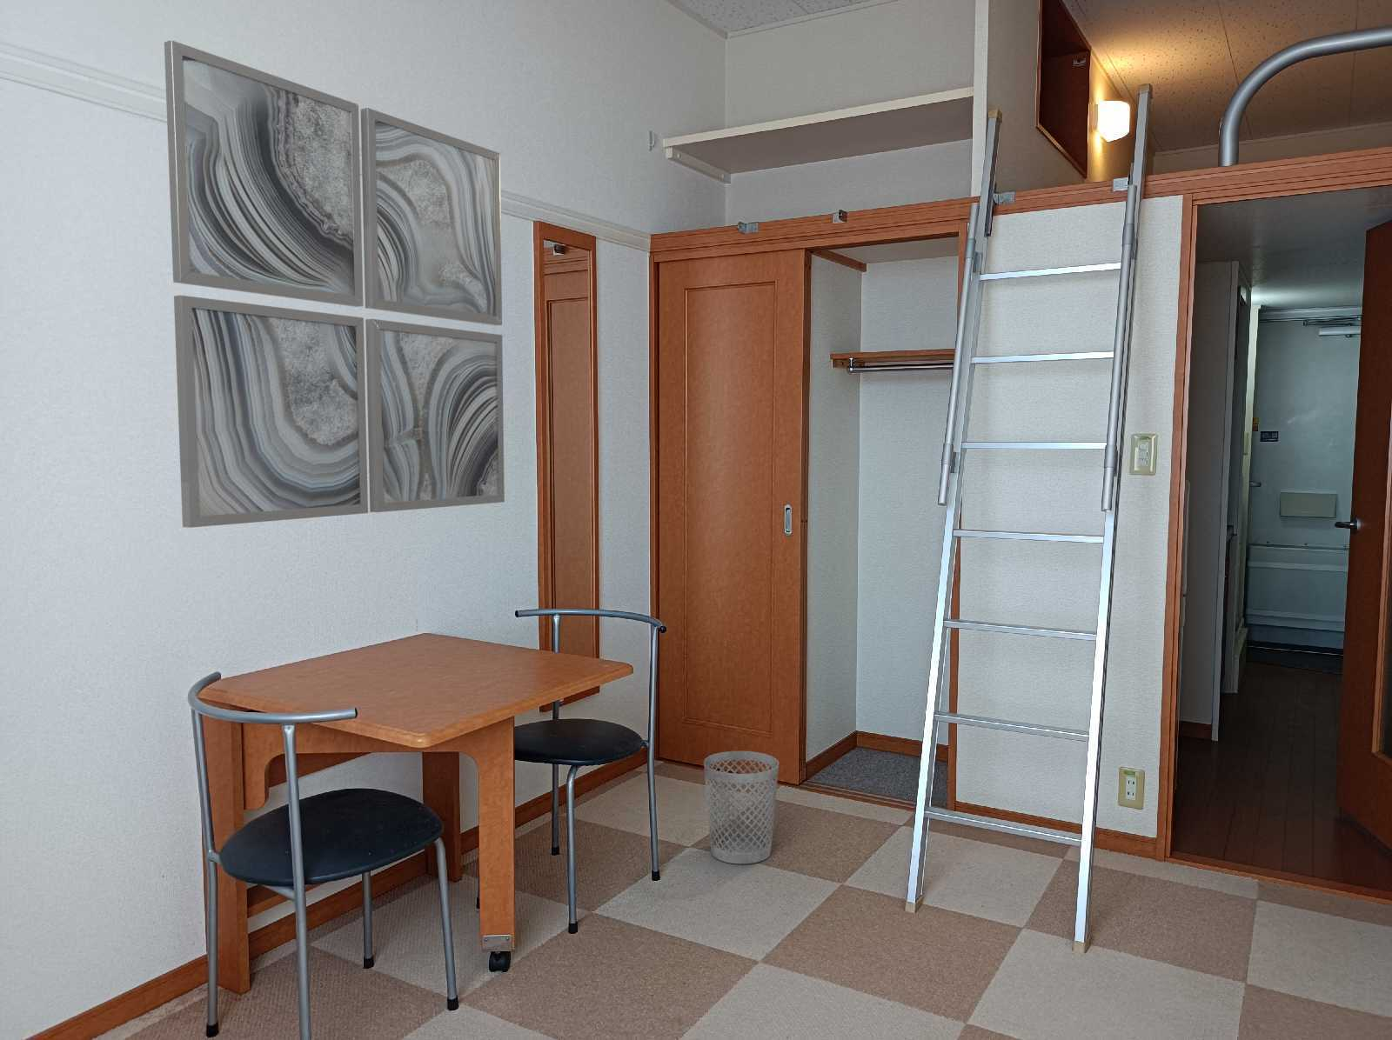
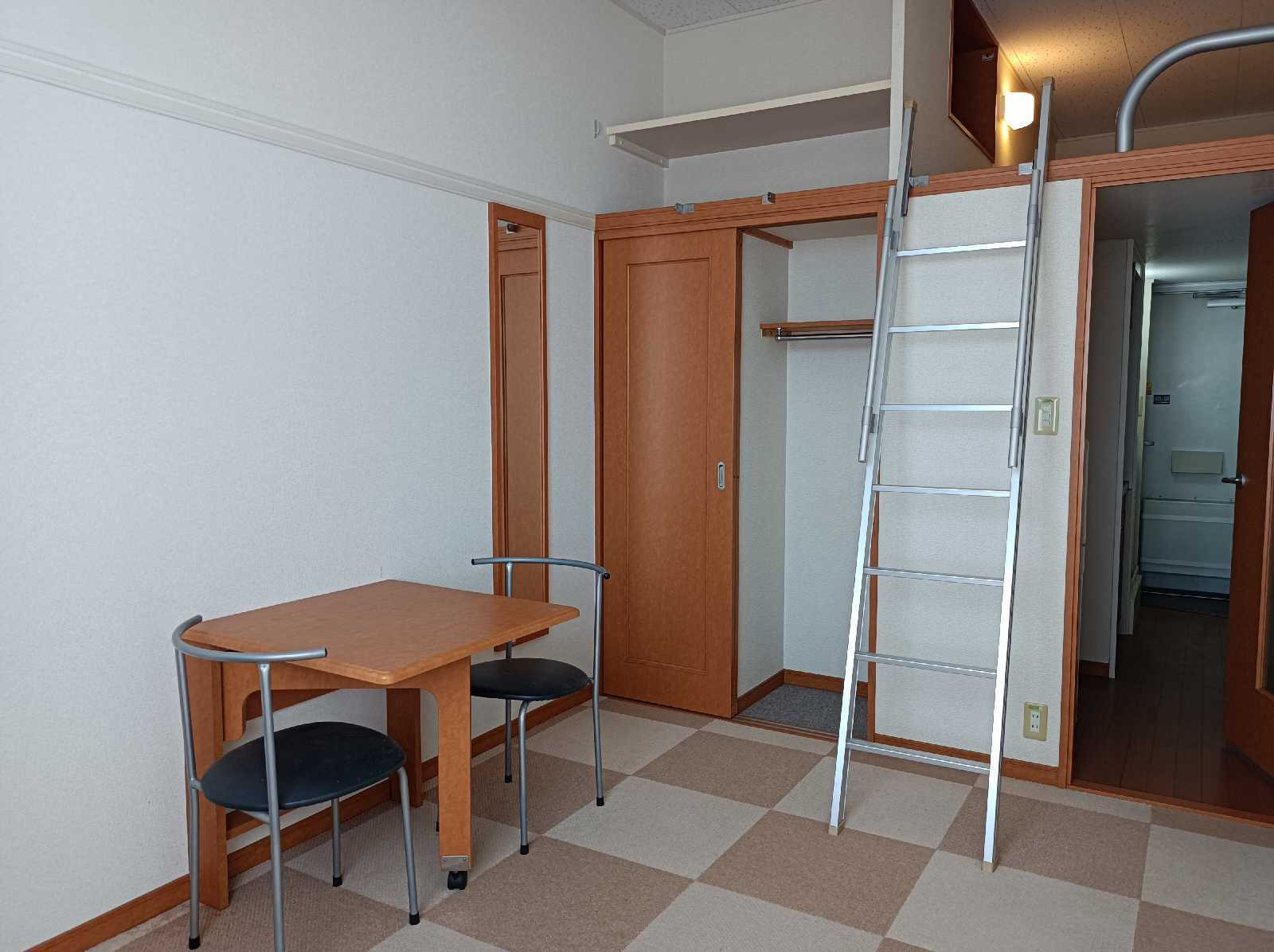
- wastebasket [703,751,779,865]
- wall art [164,39,506,529]
